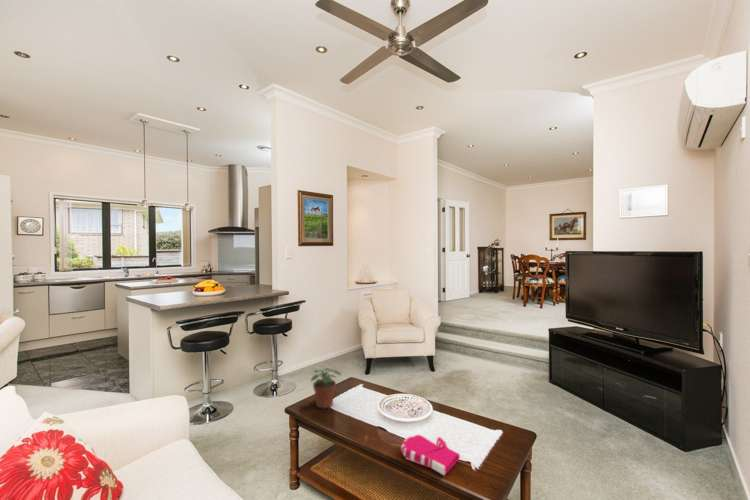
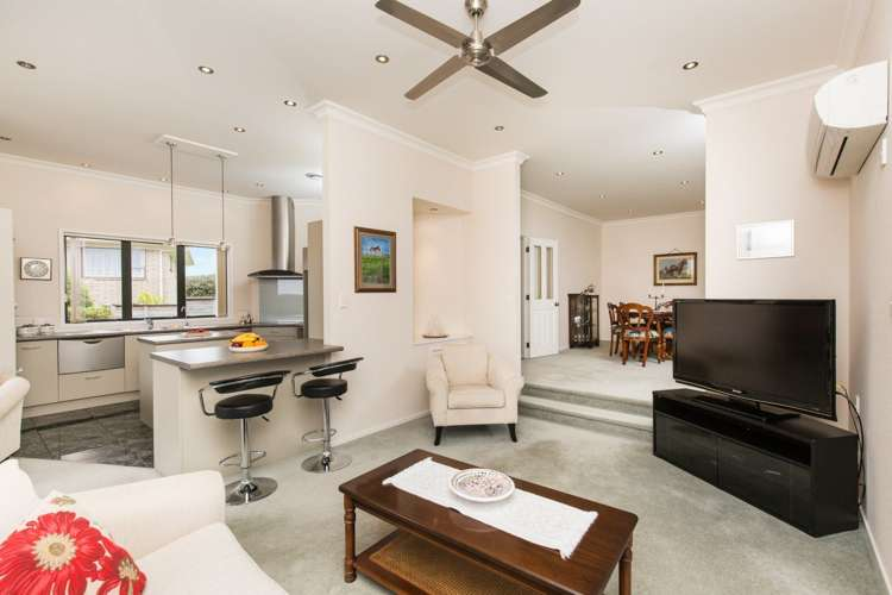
- potted plant [310,367,342,409]
- book [400,434,461,477]
